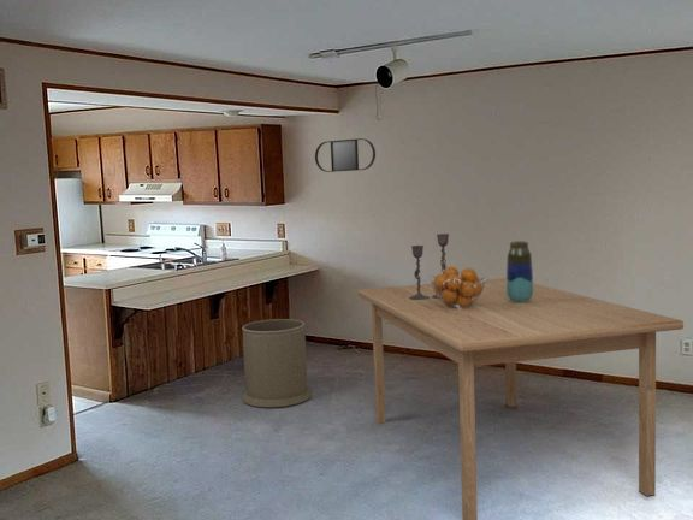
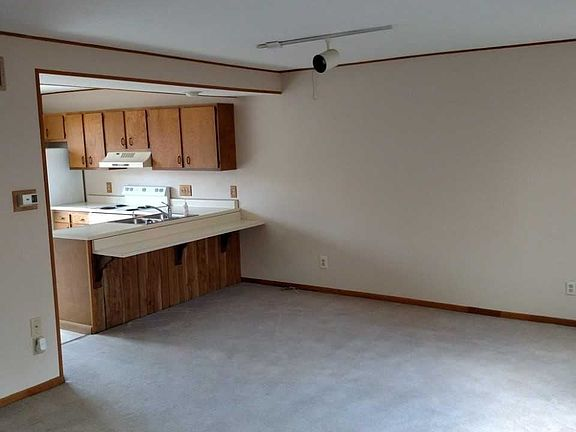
- vase [505,241,534,303]
- trash can [241,318,313,408]
- home mirror [314,137,377,173]
- fruit basket [428,265,487,309]
- table [356,277,685,520]
- candlestick [409,232,450,300]
